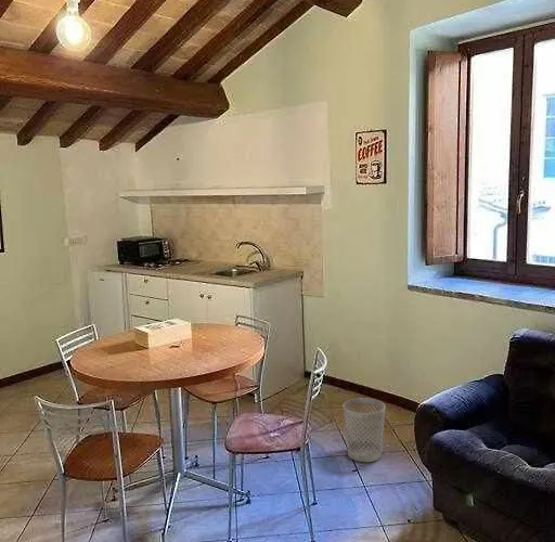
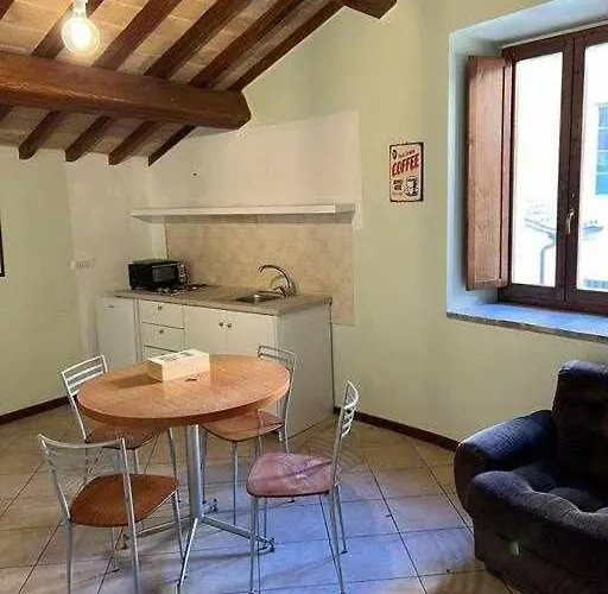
- wastebasket [341,397,386,463]
